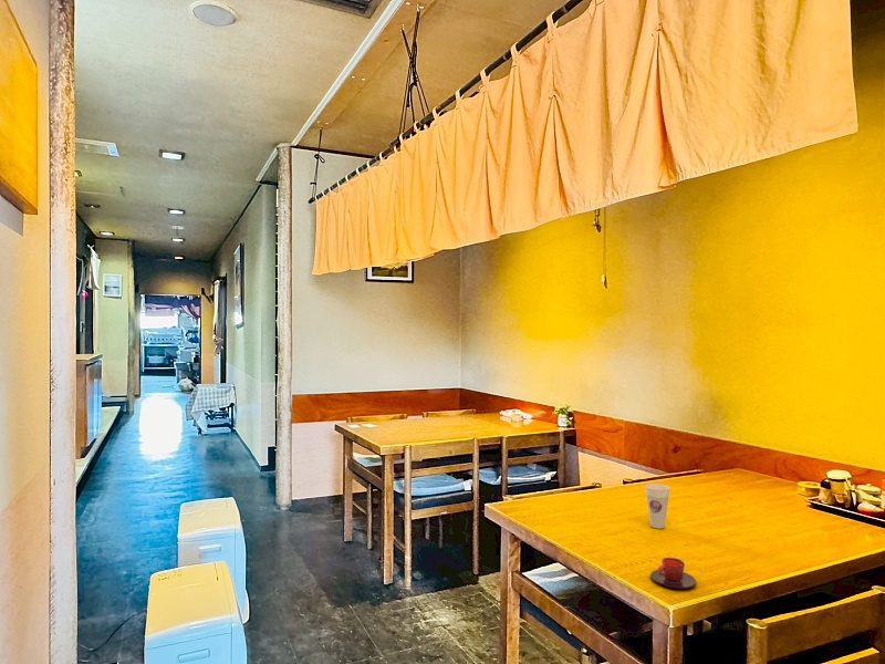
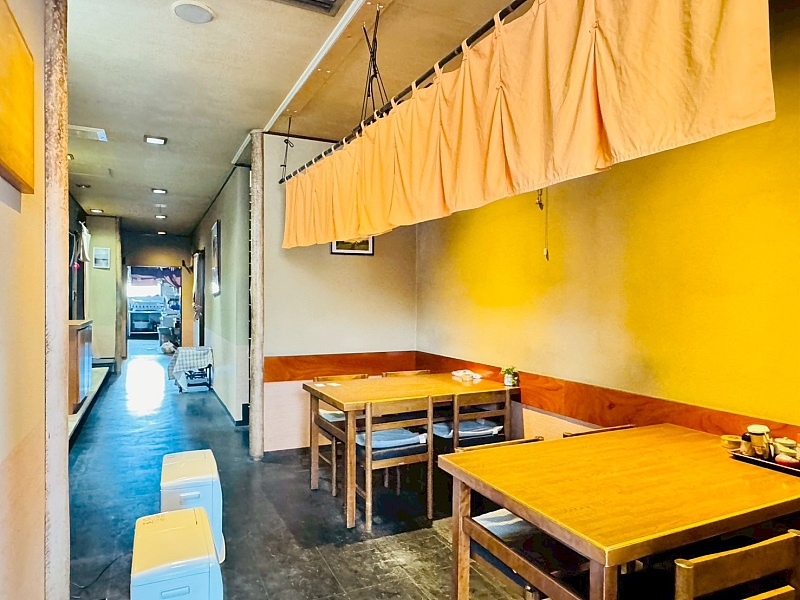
- cup [645,483,670,530]
- teacup [649,557,698,590]
